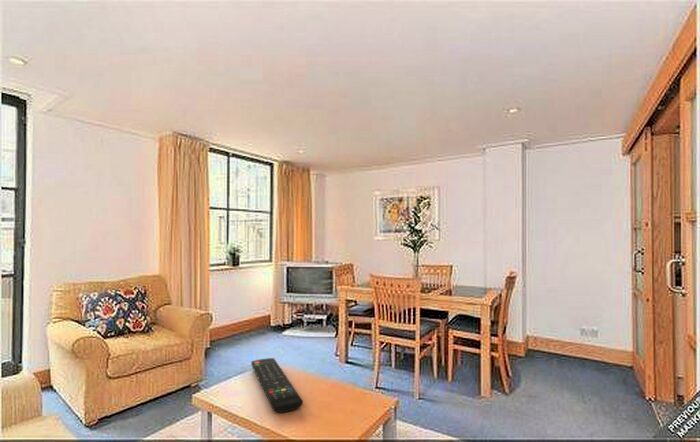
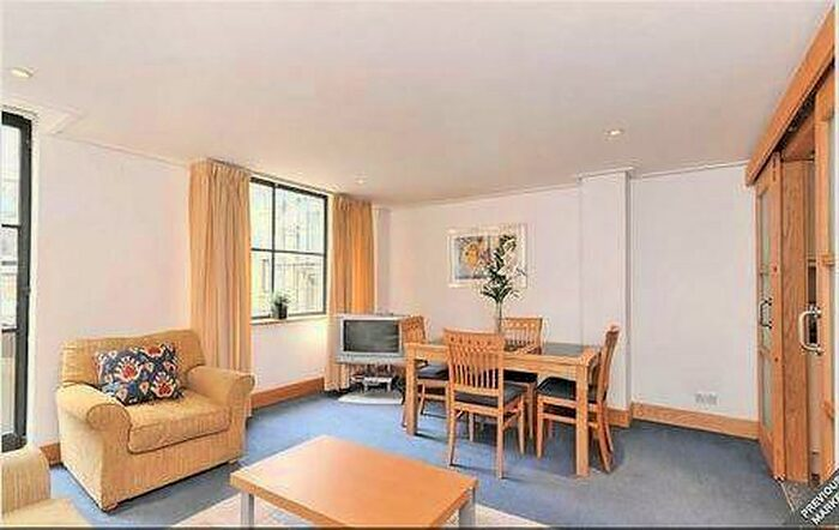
- remote control [250,357,304,414]
